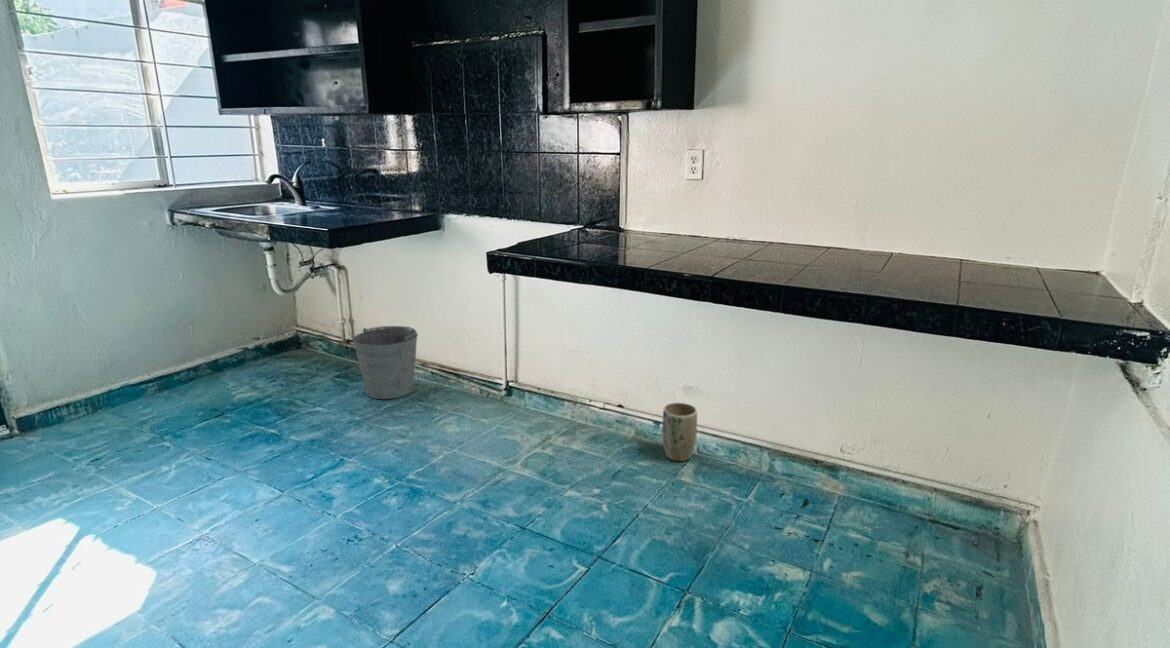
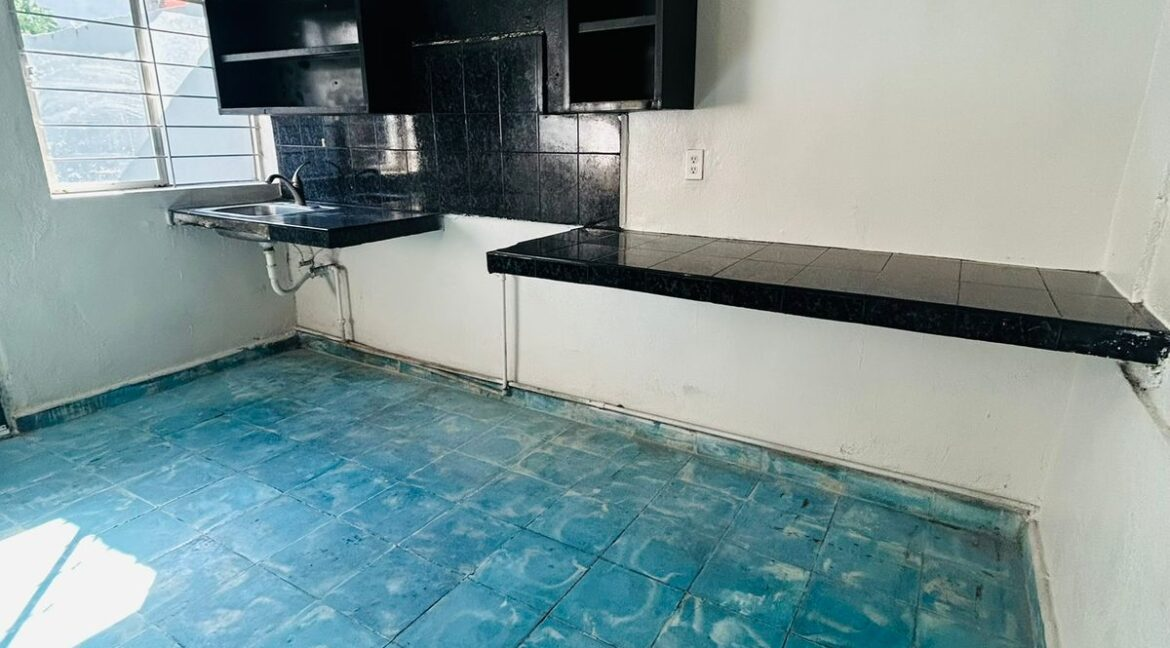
- plant pot [661,402,698,462]
- bucket [352,325,419,400]
